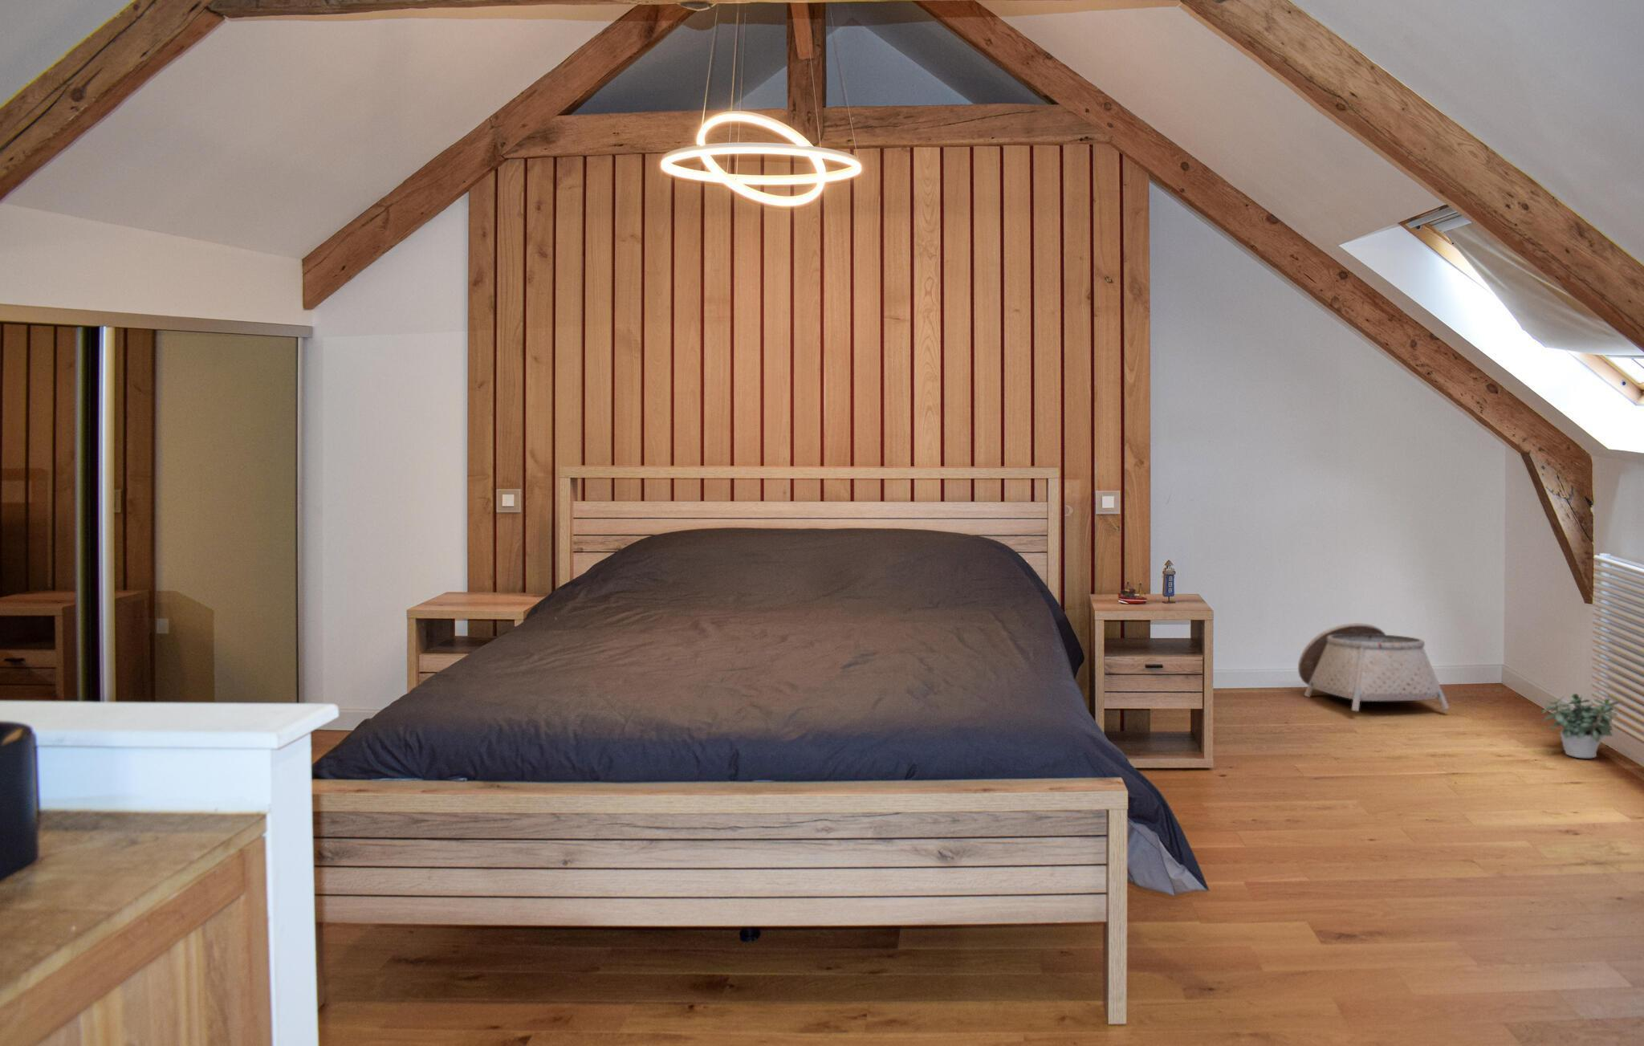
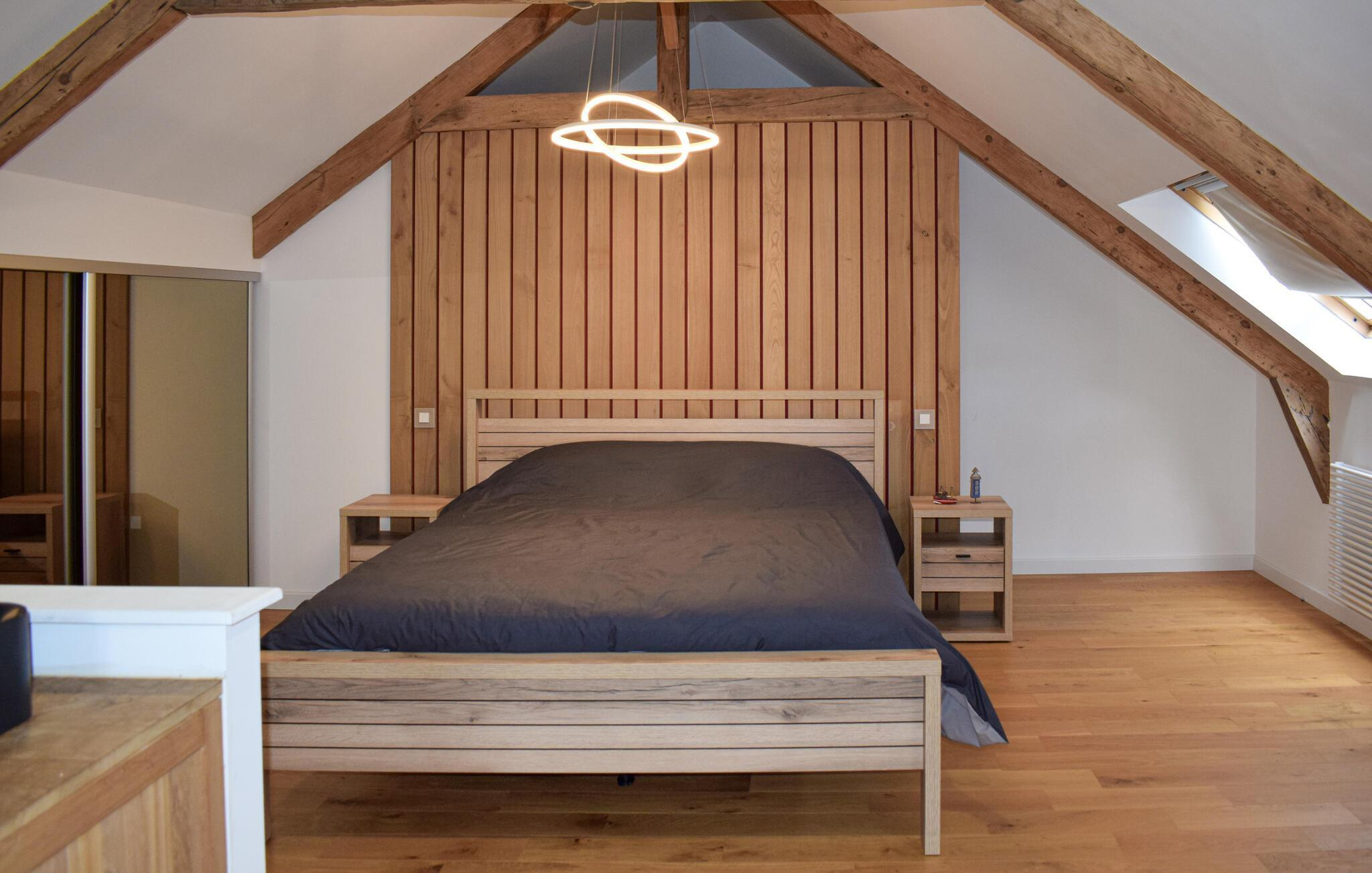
- basket [1298,622,1451,712]
- potted plant [1541,693,1620,758]
